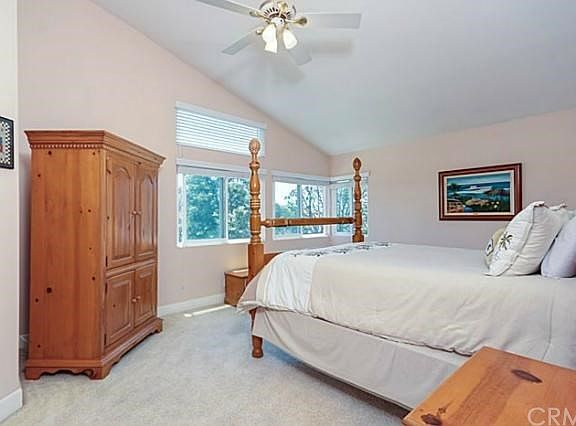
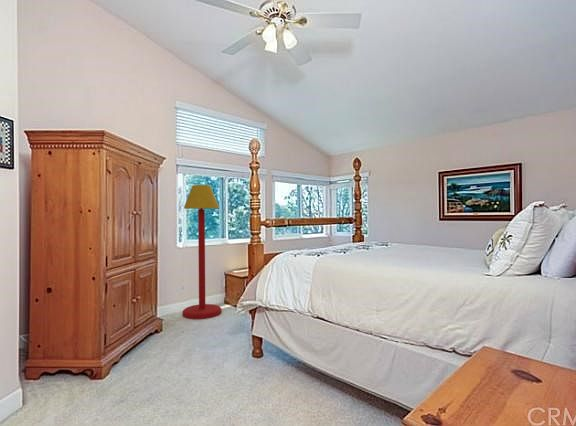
+ floor lamp [181,184,222,320]
